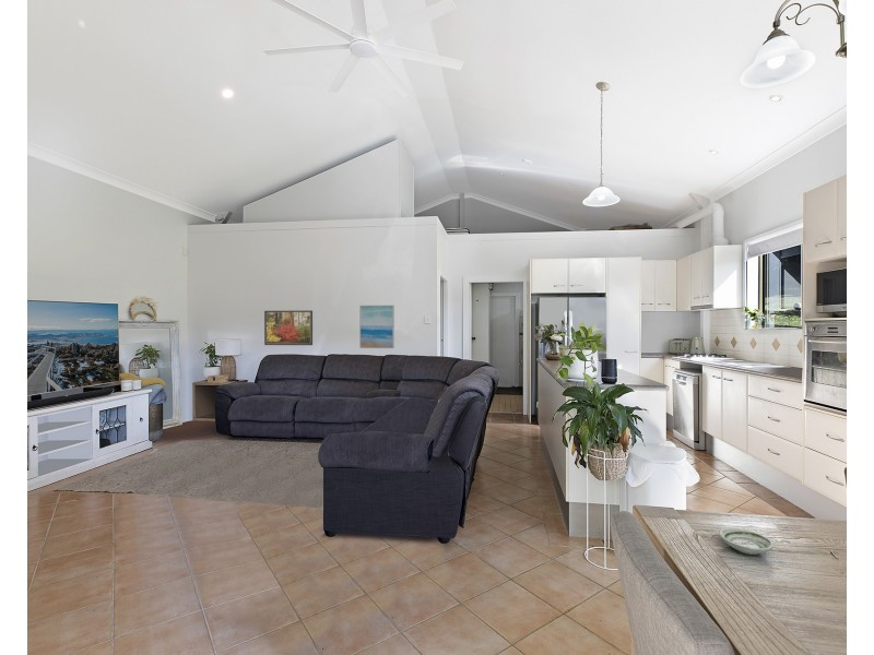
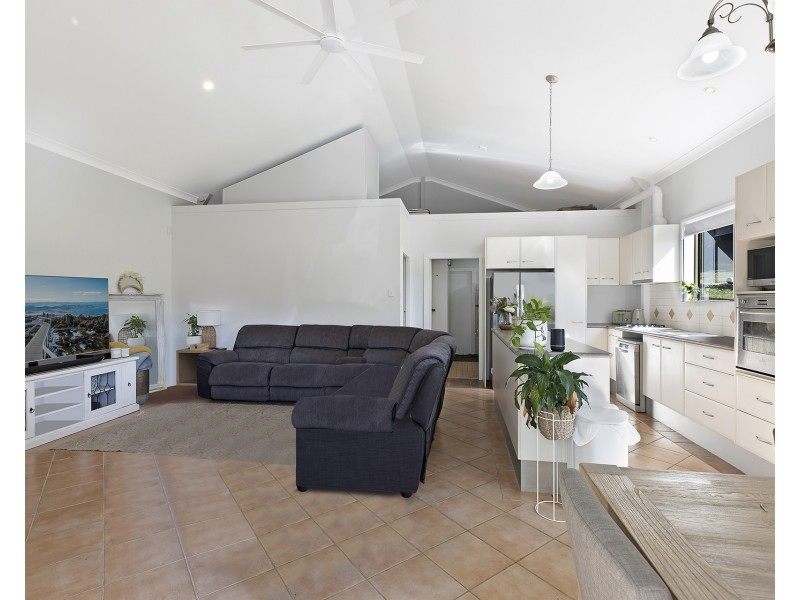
- wall art [358,305,395,349]
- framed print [263,310,314,346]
- saucer [718,527,775,556]
